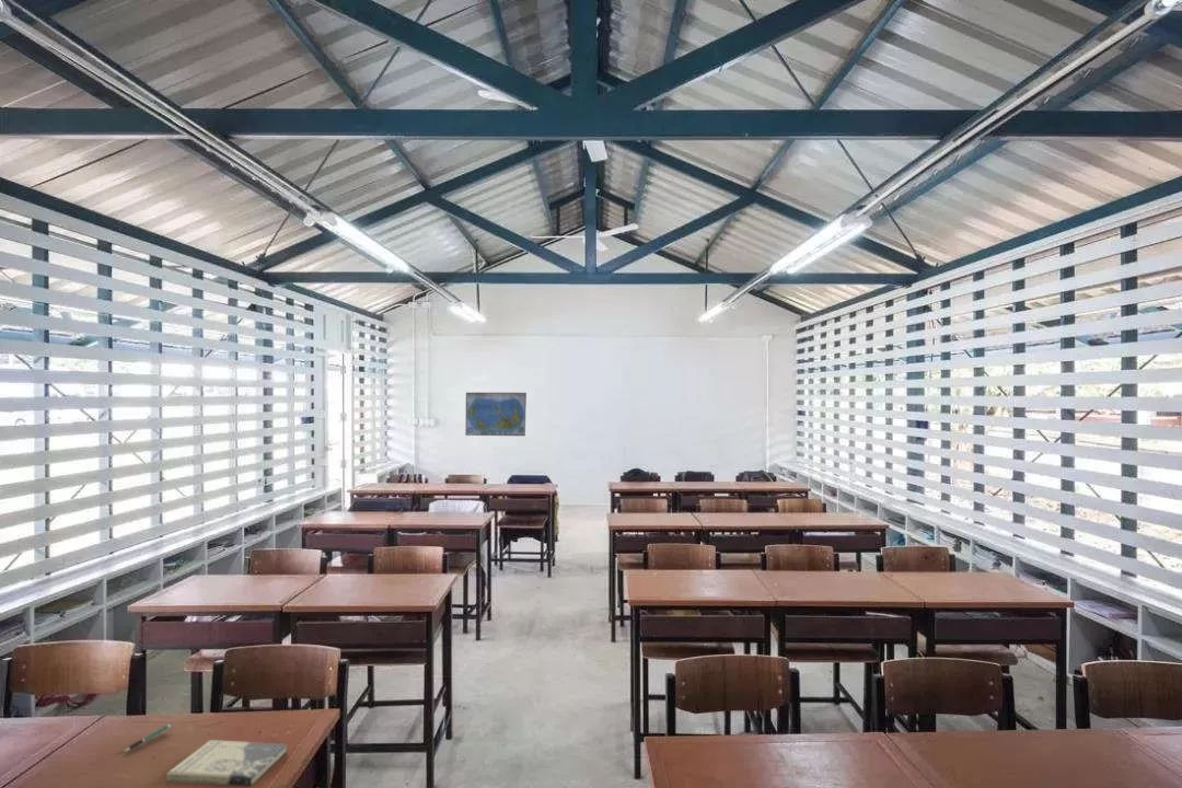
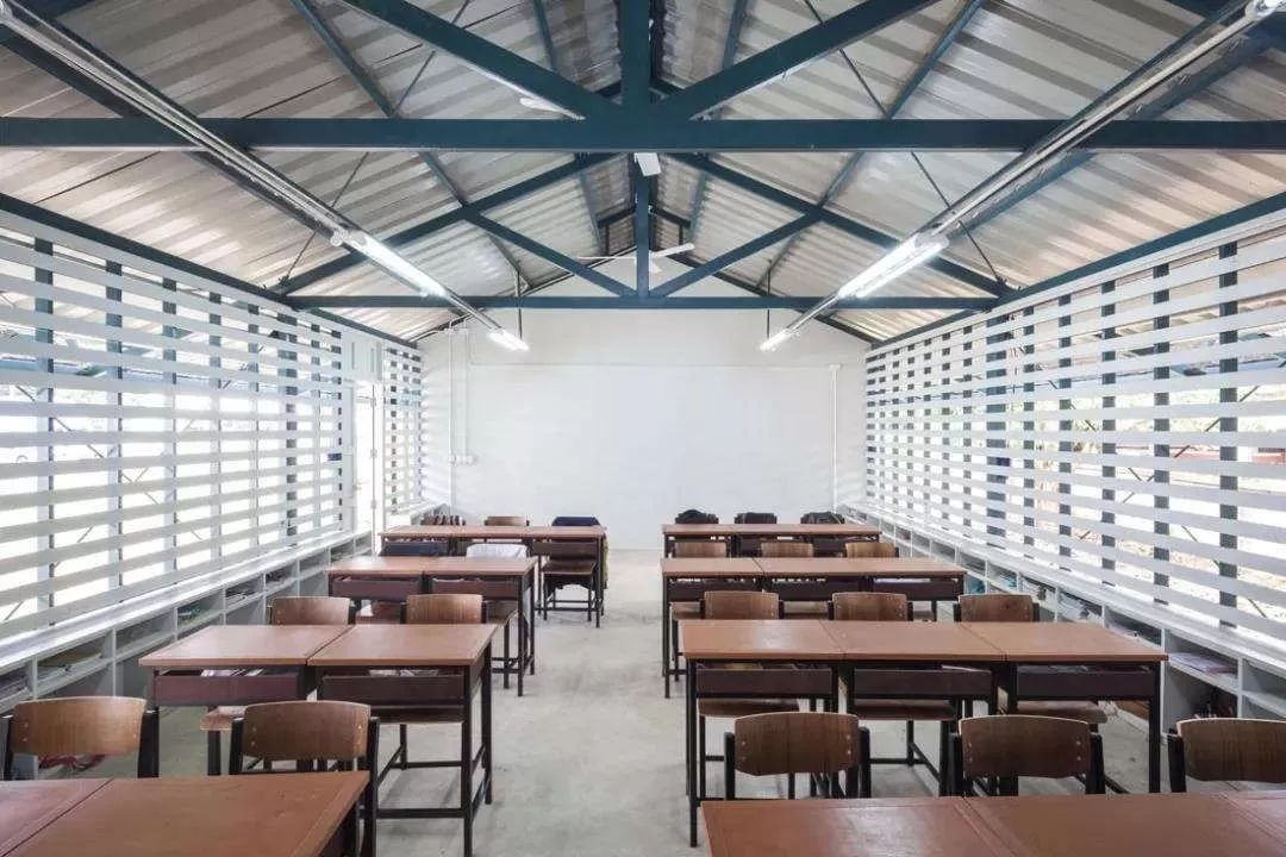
- world map [464,392,528,437]
- pen [123,723,173,753]
- book [165,739,289,787]
